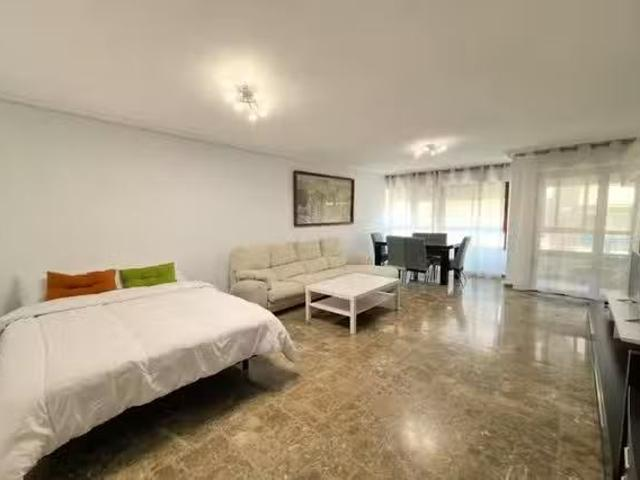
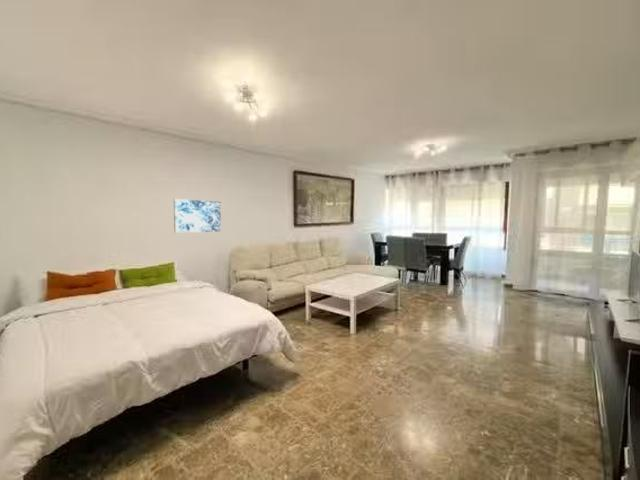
+ wall art [173,198,222,233]
